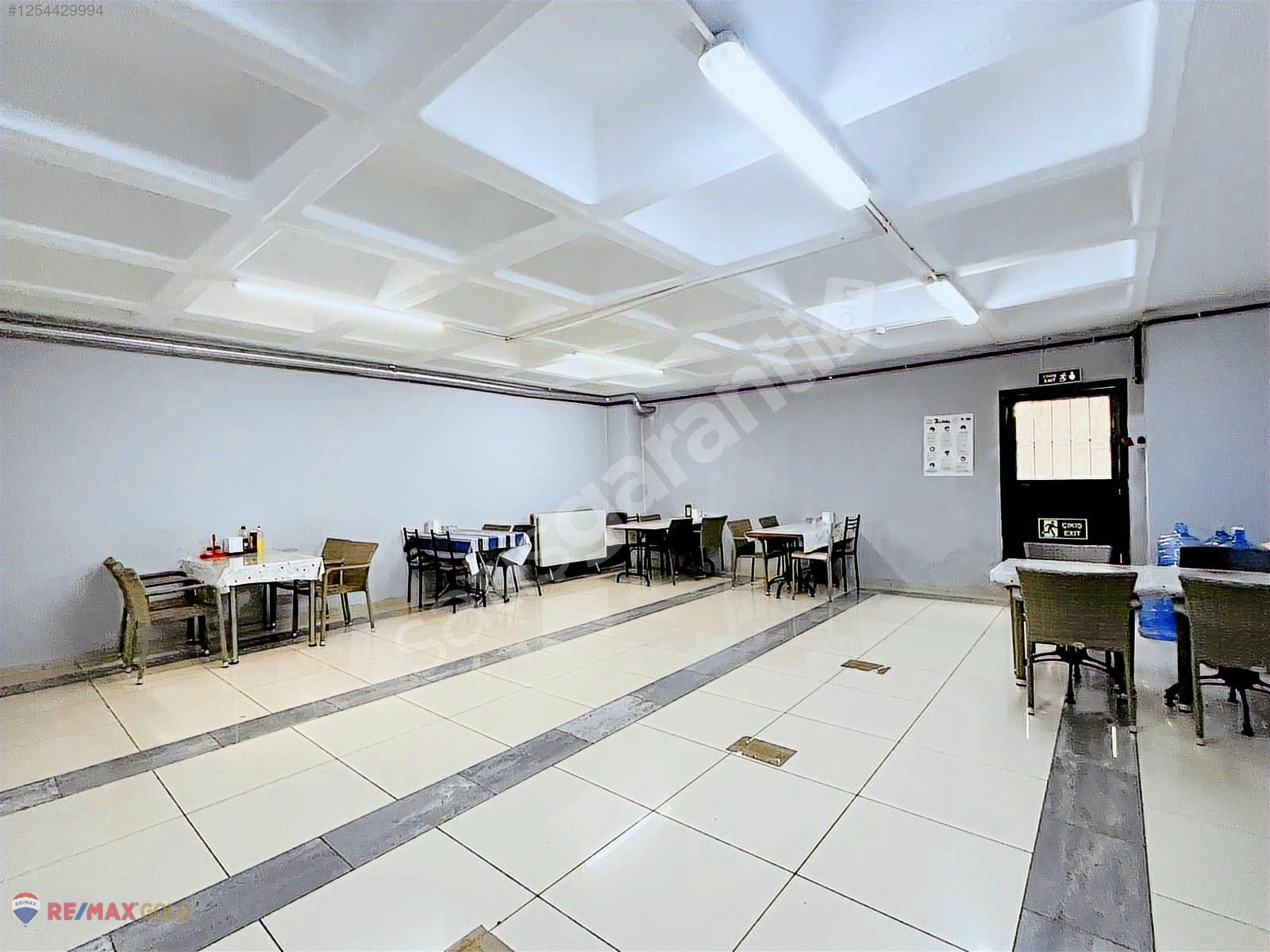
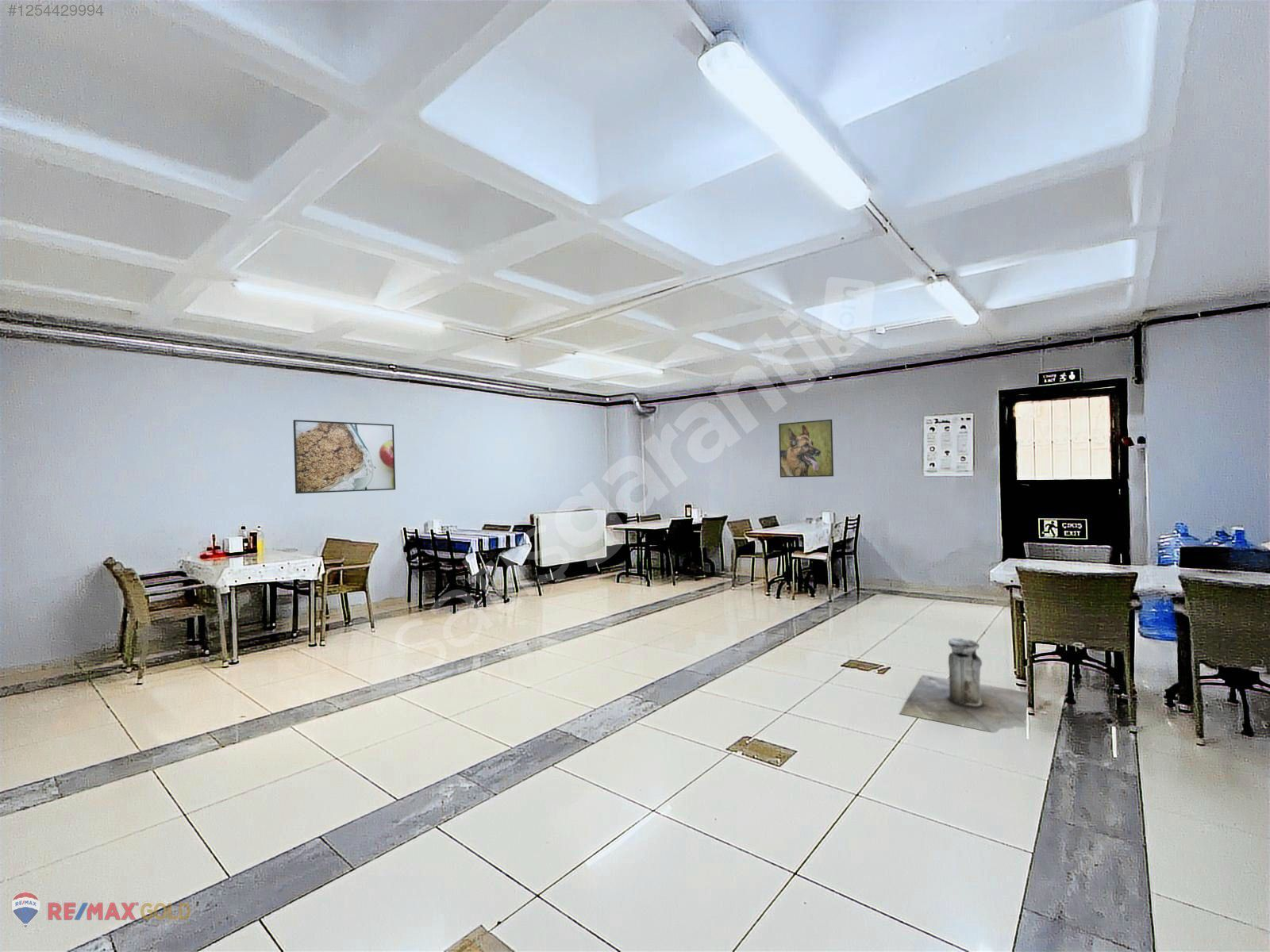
+ trash can [899,637,1029,734]
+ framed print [778,419,834,478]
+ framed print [292,419,396,494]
